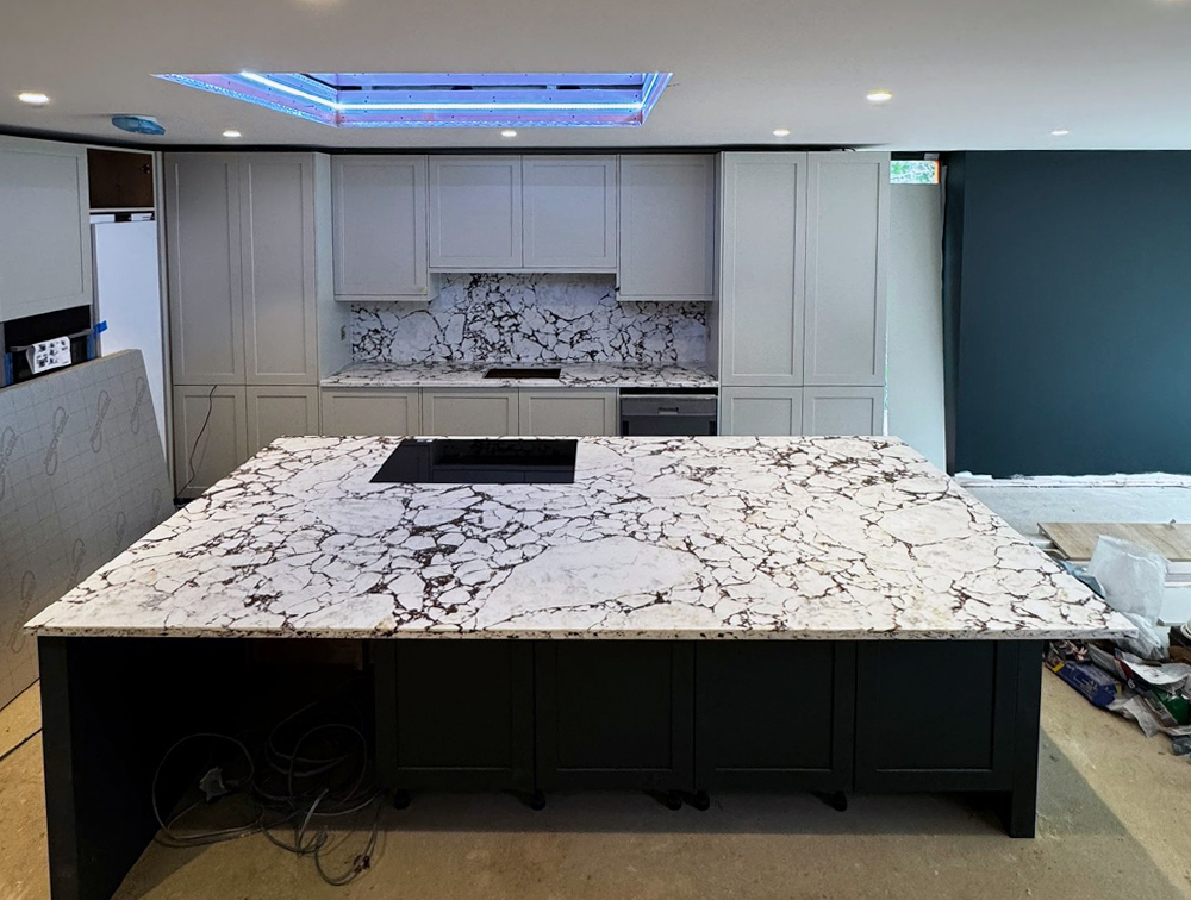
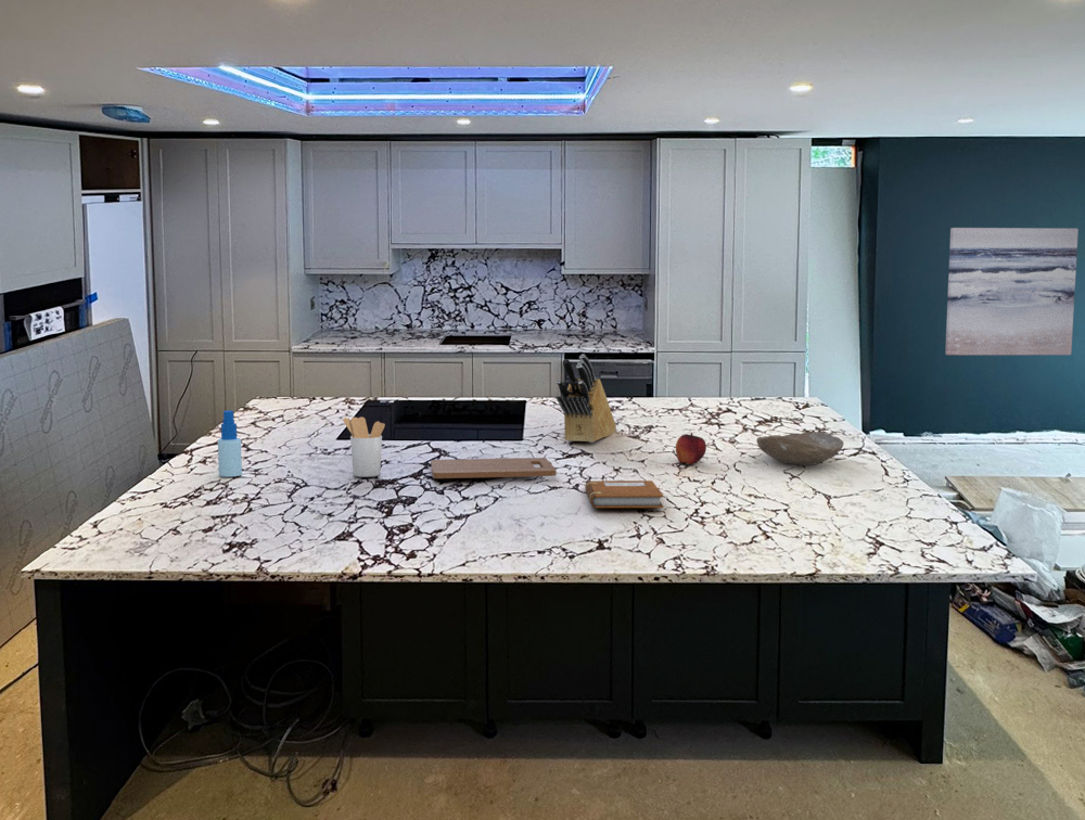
+ spray bottle [217,409,243,477]
+ bowl [755,431,844,465]
+ notebook [584,479,664,509]
+ utensil holder [342,417,385,478]
+ fruit [675,432,707,465]
+ wall art [944,227,1080,356]
+ knife block [556,354,617,444]
+ cutting board [430,457,558,479]
